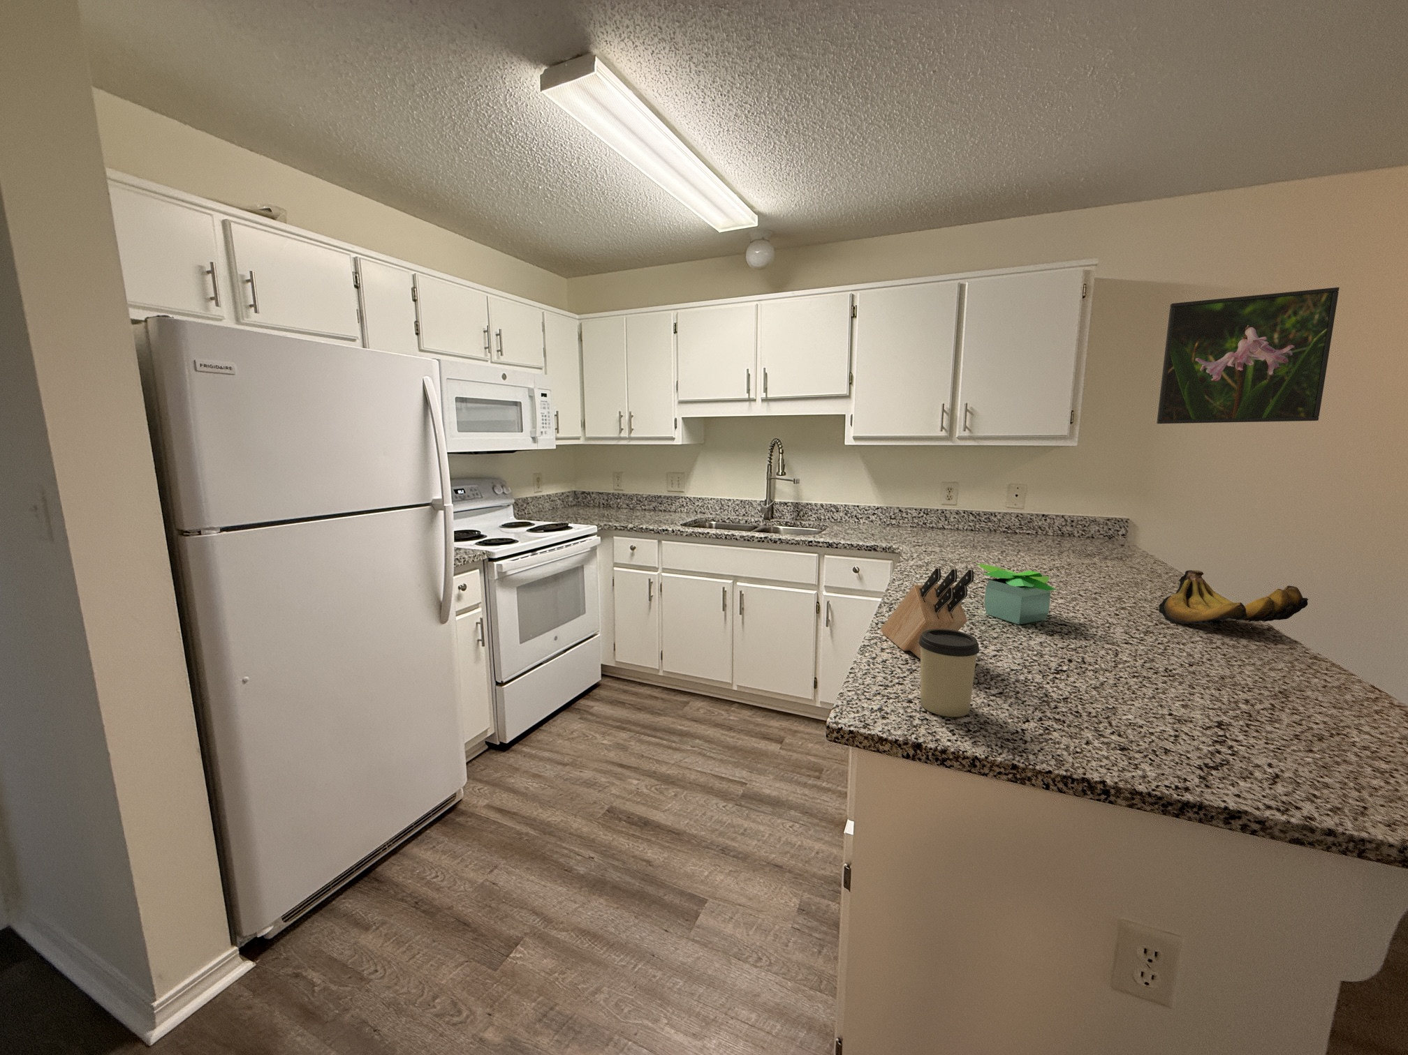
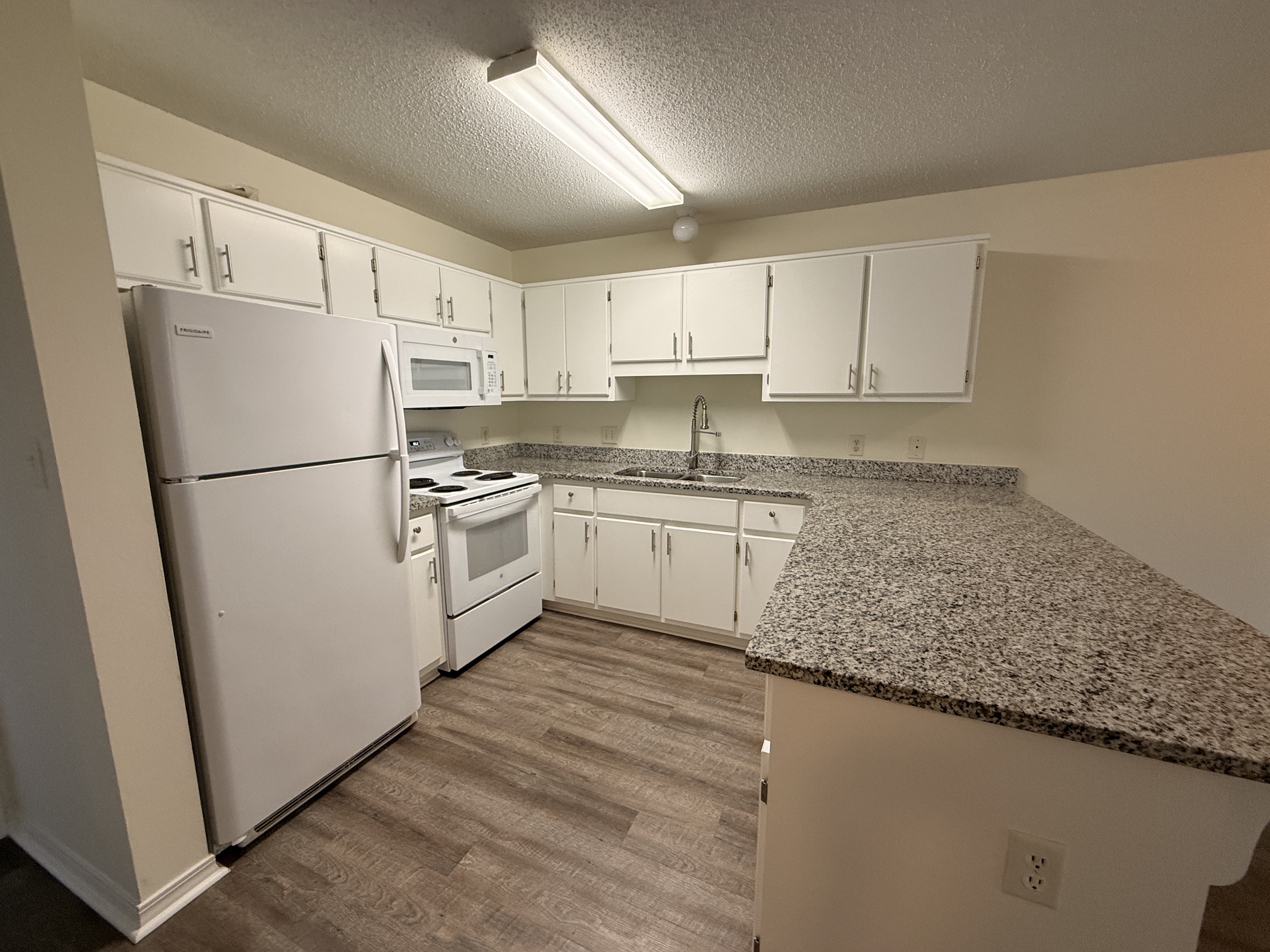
- knife block [880,567,975,659]
- banana bunch [1157,570,1309,626]
- cup [918,628,980,718]
- potted plant [977,563,1057,625]
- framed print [1156,287,1340,424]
